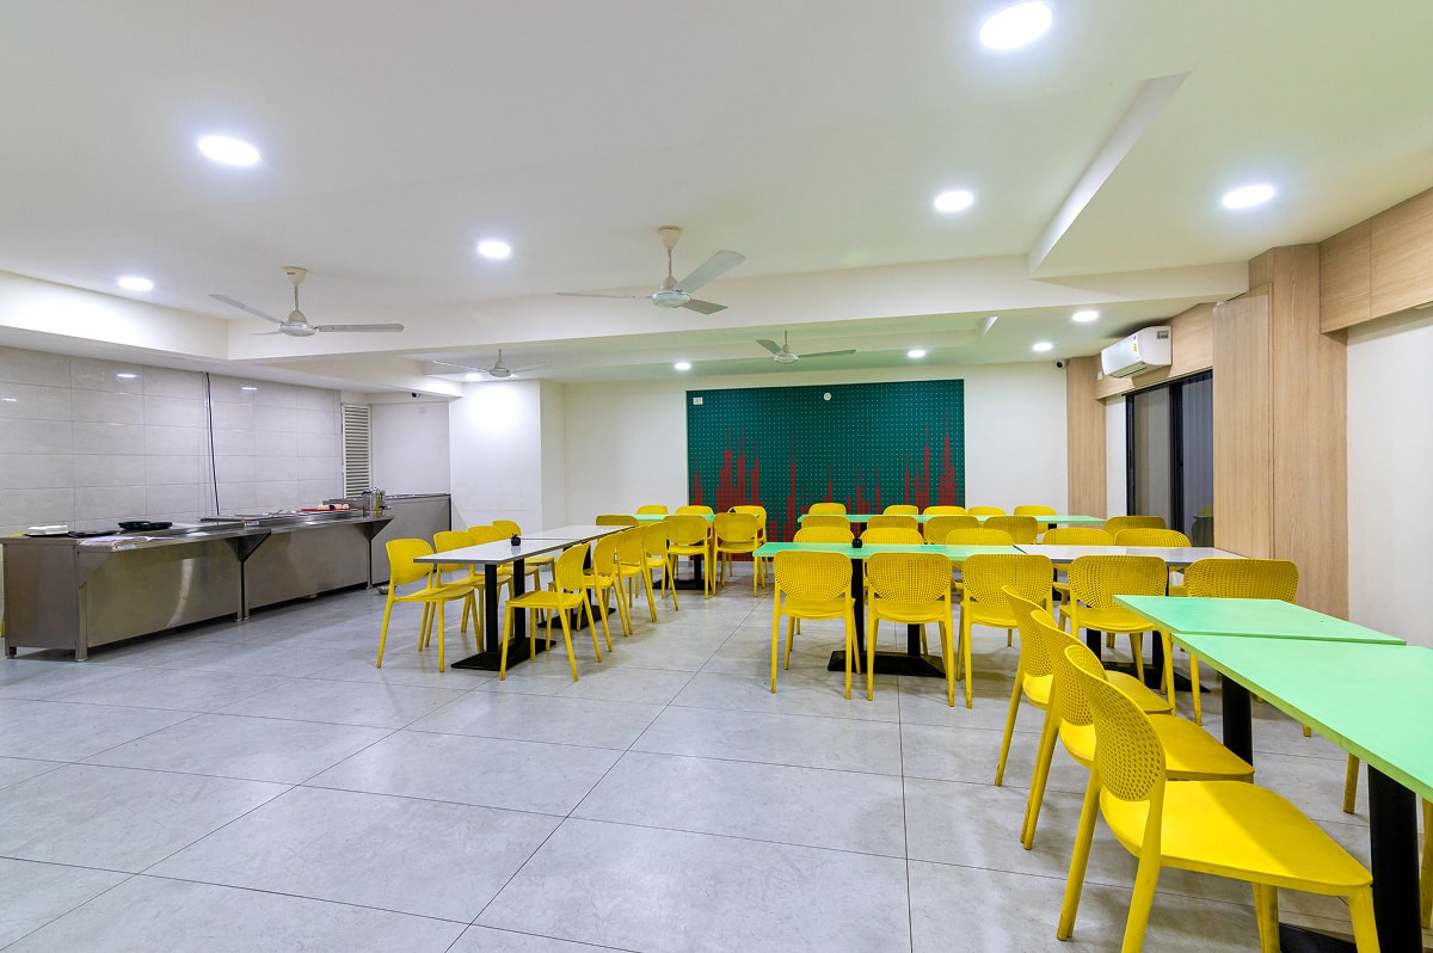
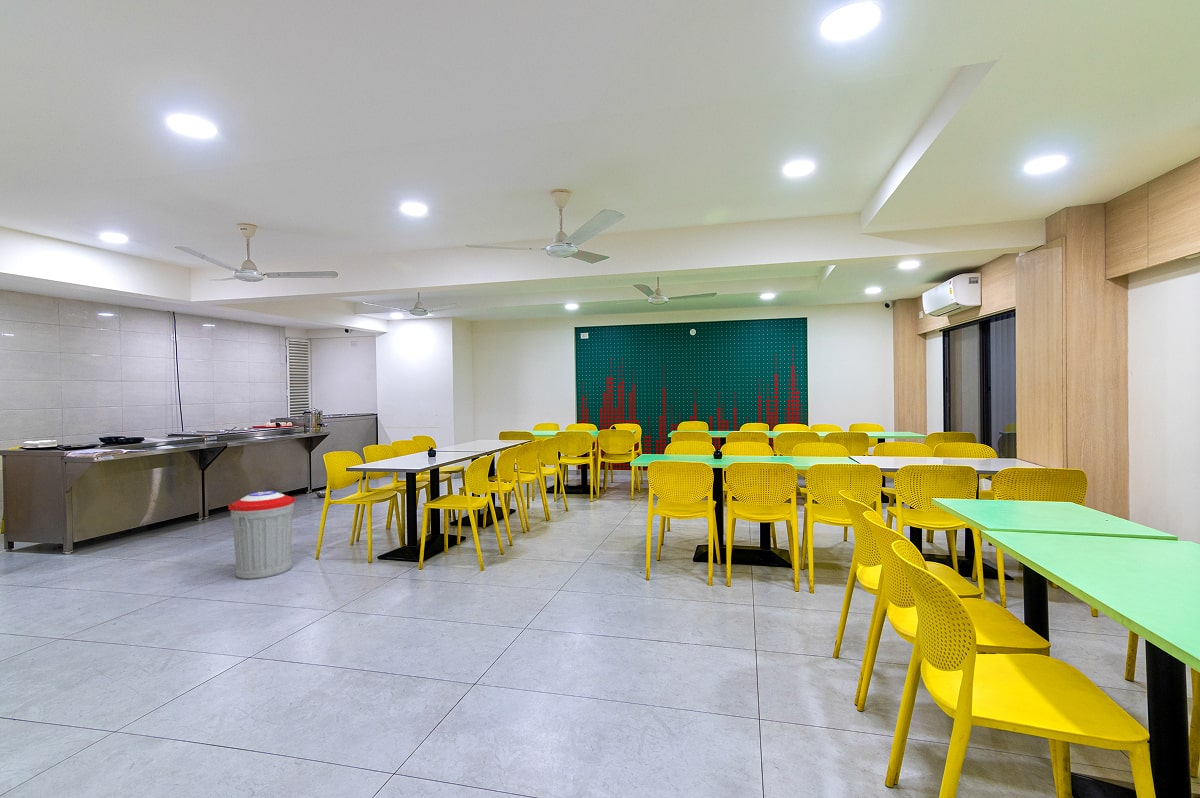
+ trash can [227,490,297,580]
